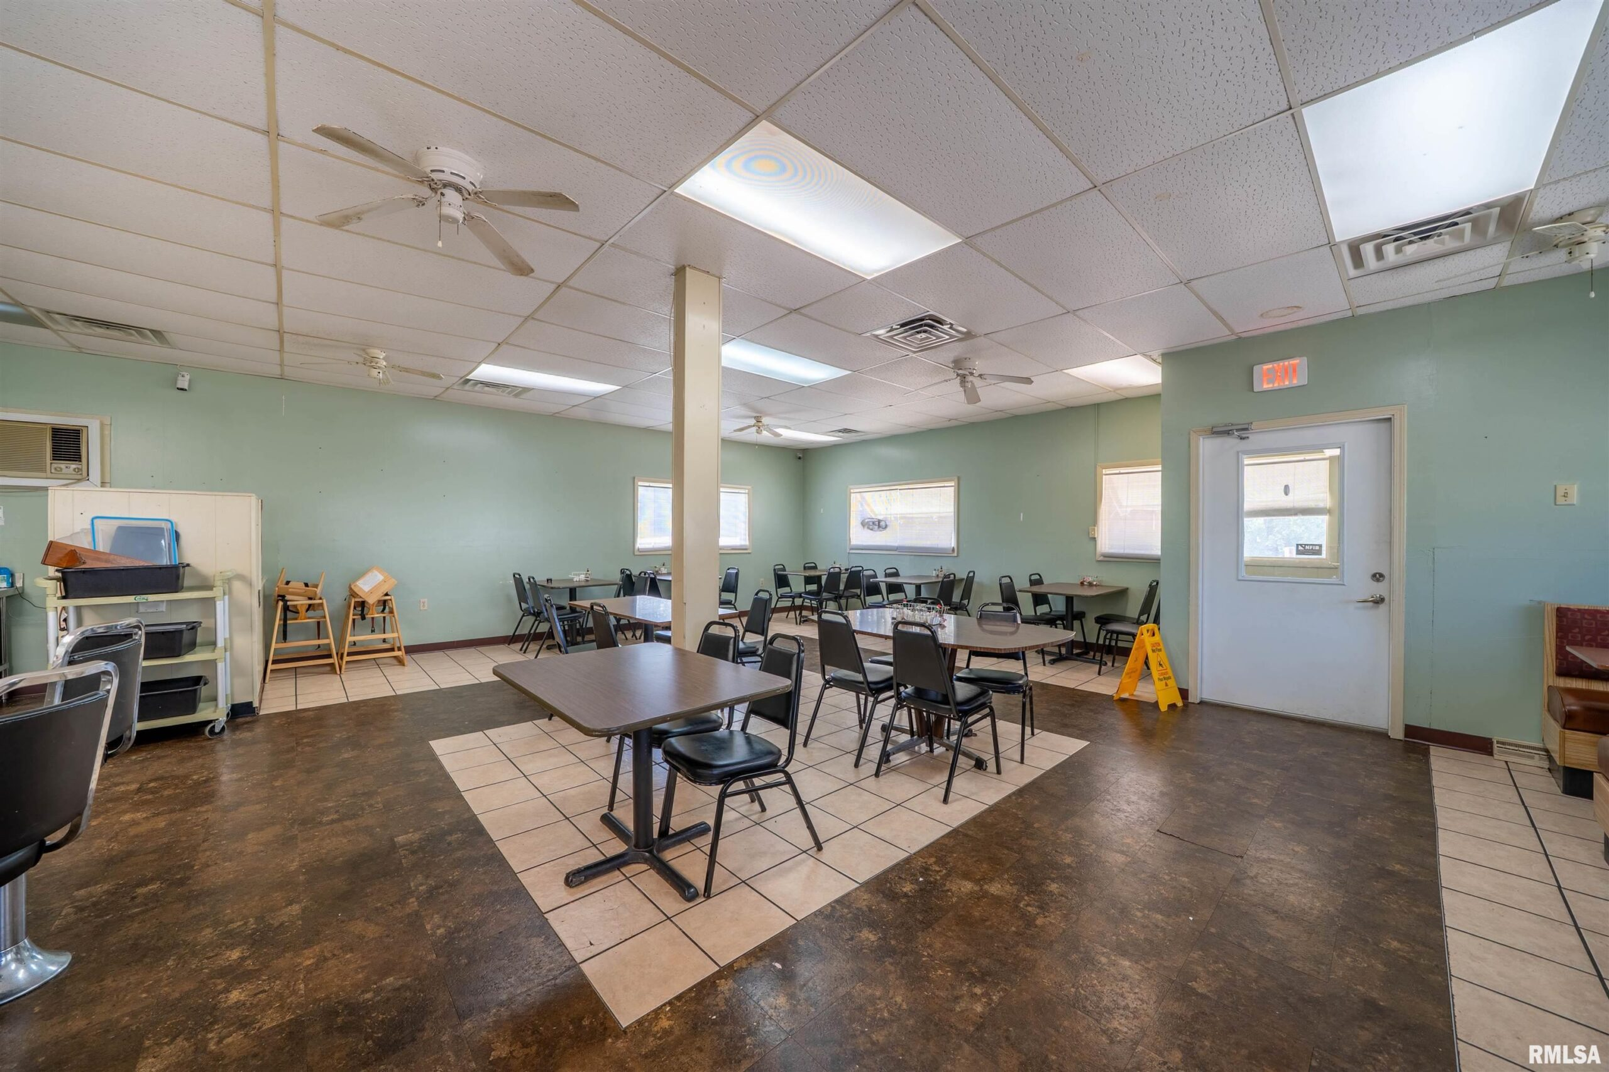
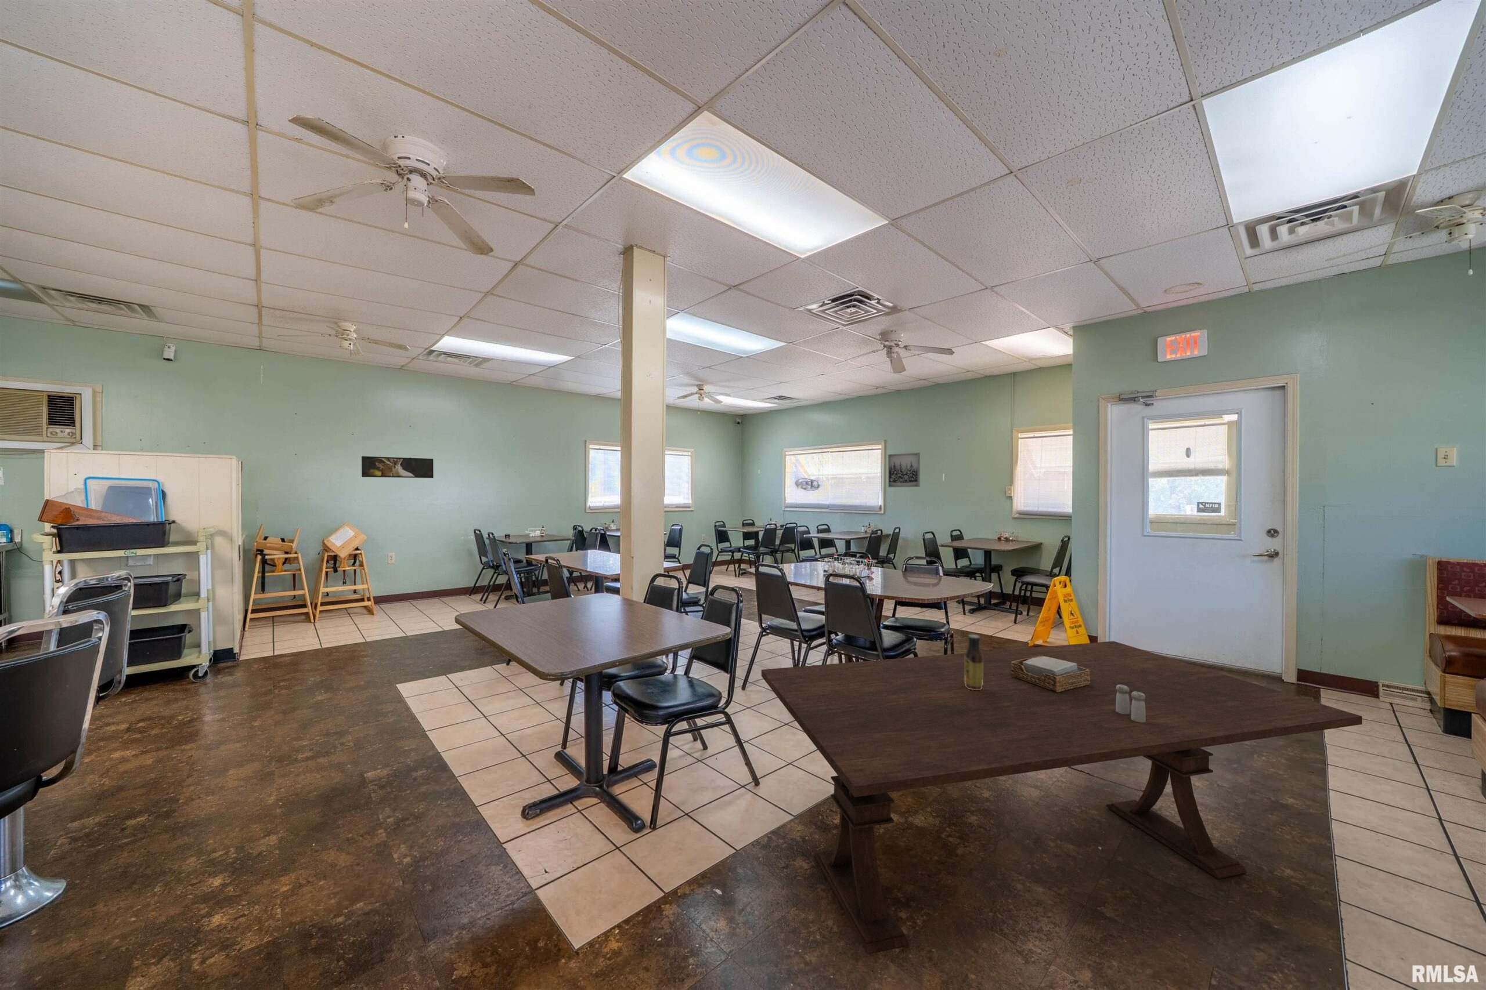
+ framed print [362,456,435,478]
+ wall art [888,452,921,487]
+ salt and pepper shaker [1116,684,1145,723]
+ sauce bottle [965,634,983,691]
+ dining table [761,640,1363,956]
+ napkin holder [1009,656,1090,693]
